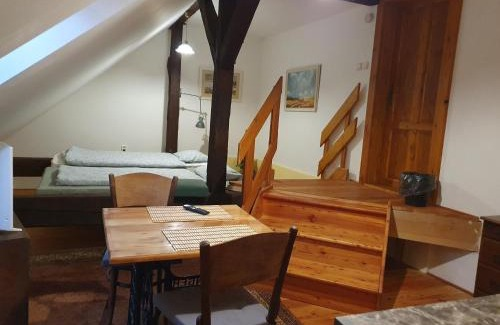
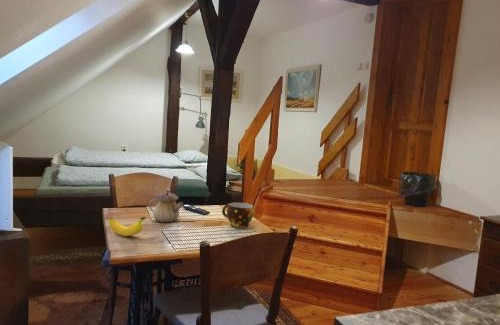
+ banana [108,216,147,237]
+ teapot [148,188,184,223]
+ cup [221,201,254,229]
